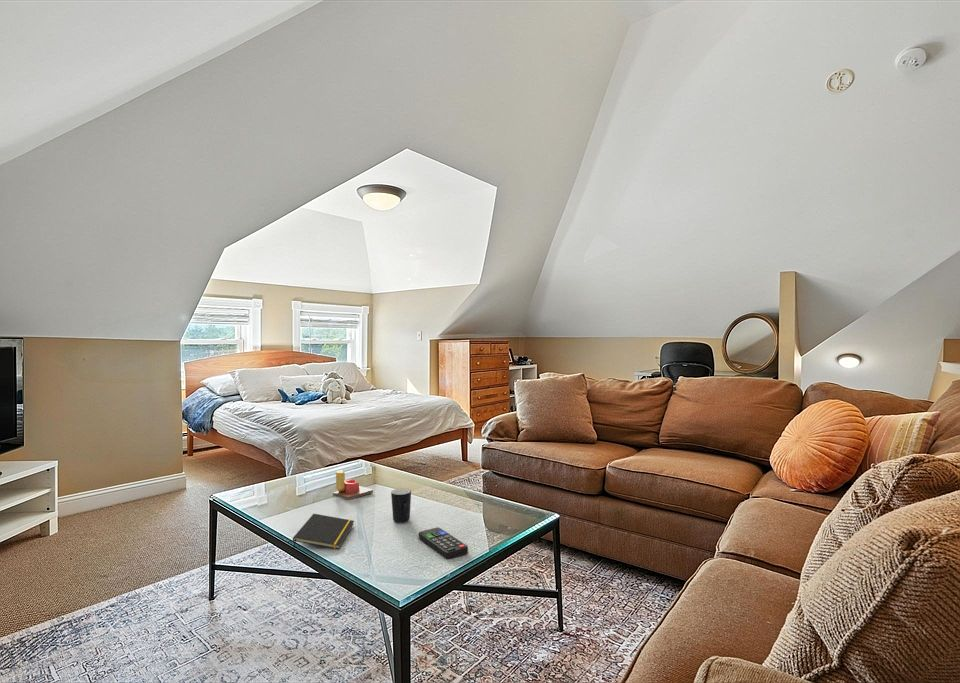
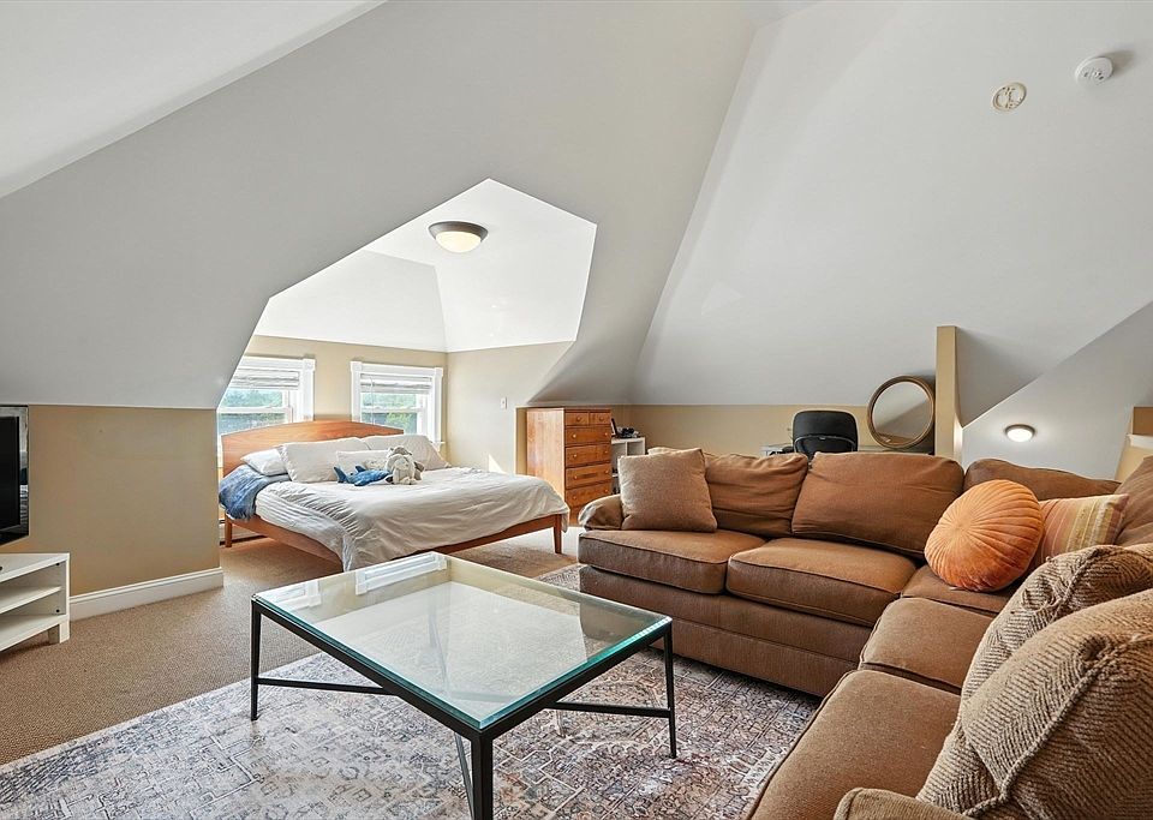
- remote control [418,526,469,560]
- candle [332,469,374,501]
- notepad [292,513,355,551]
- mug [390,488,412,523]
